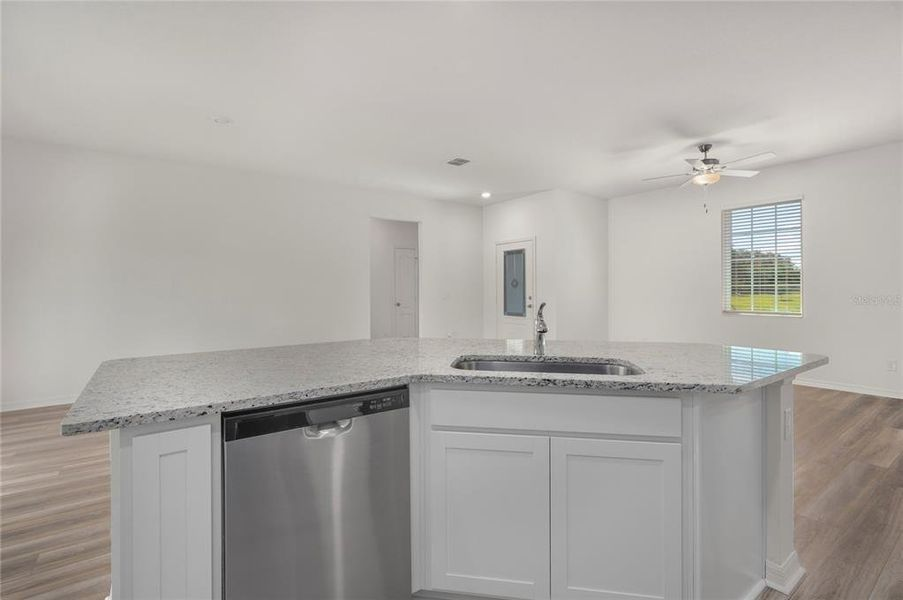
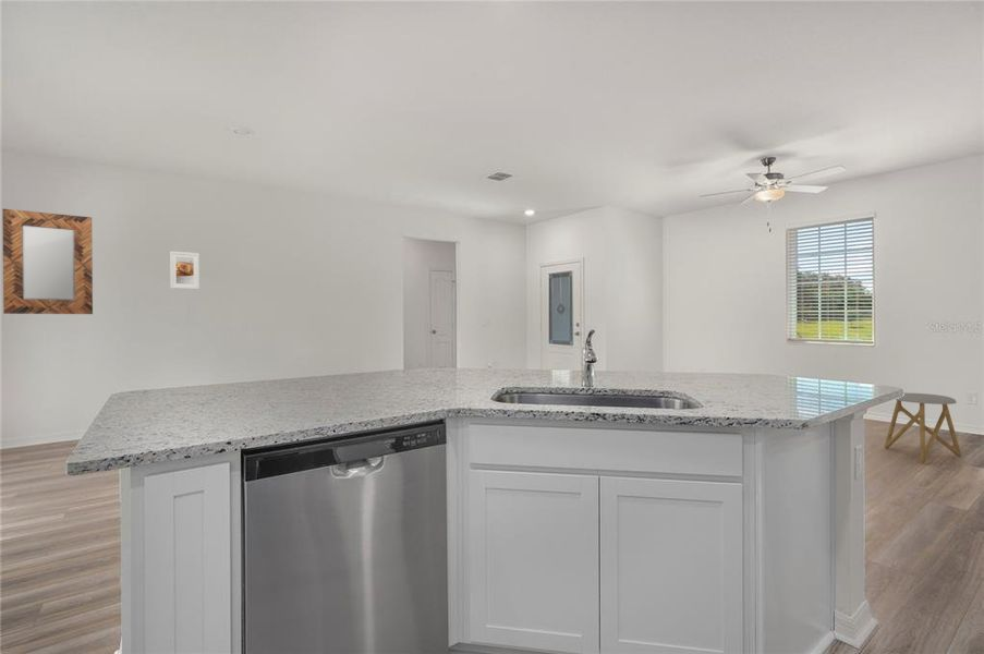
+ stool [884,392,962,463]
+ home mirror [1,208,94,315]
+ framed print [169,251,201,290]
